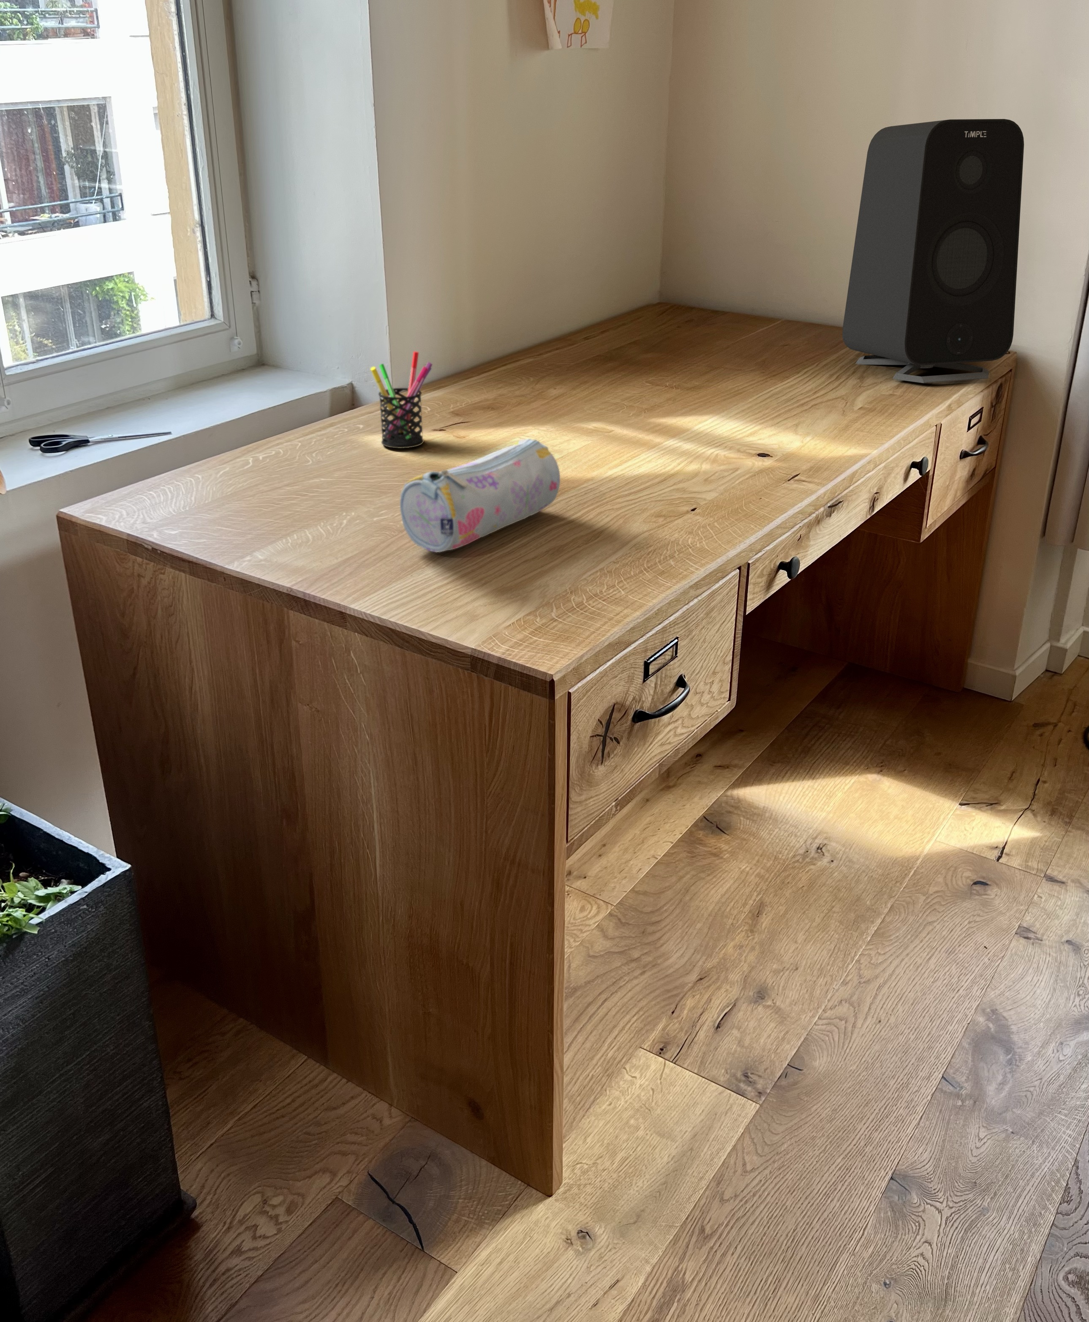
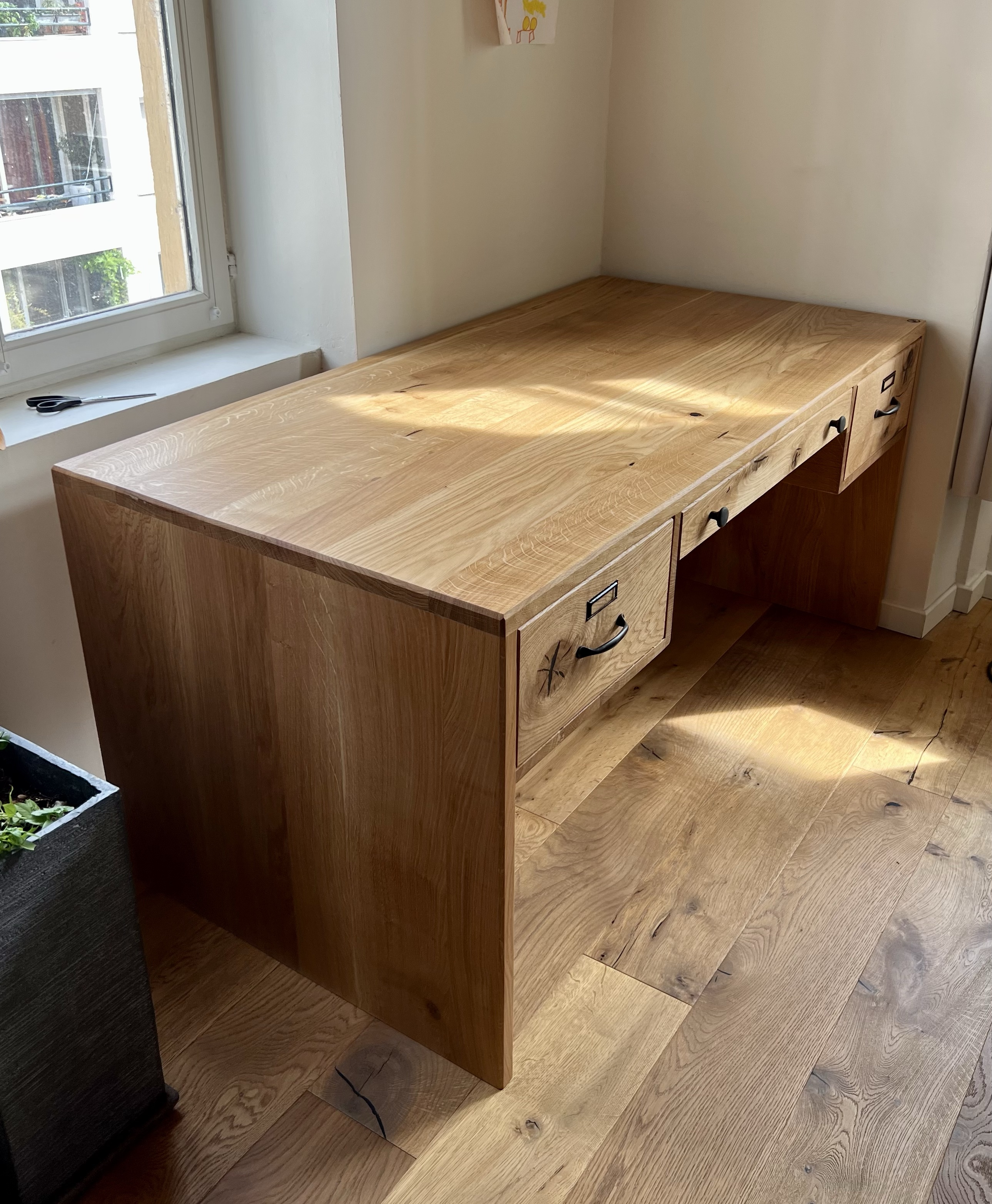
- pen holder [370,350,433,449]
- speaker [842,119,1024,383]
- pencil case [400,438,561,552]
